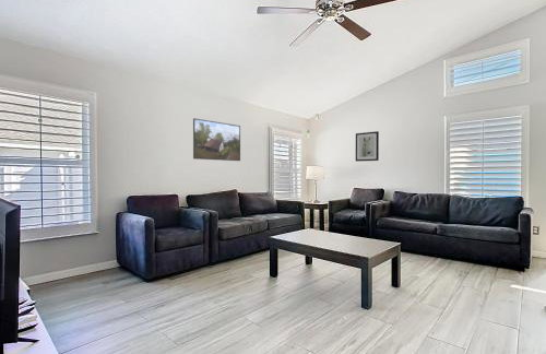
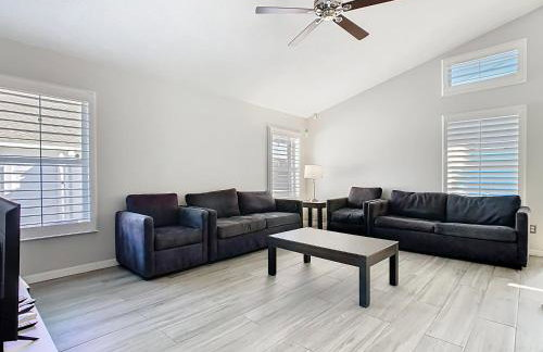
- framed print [192,117,241,162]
- wall art [355,130,380,163]
